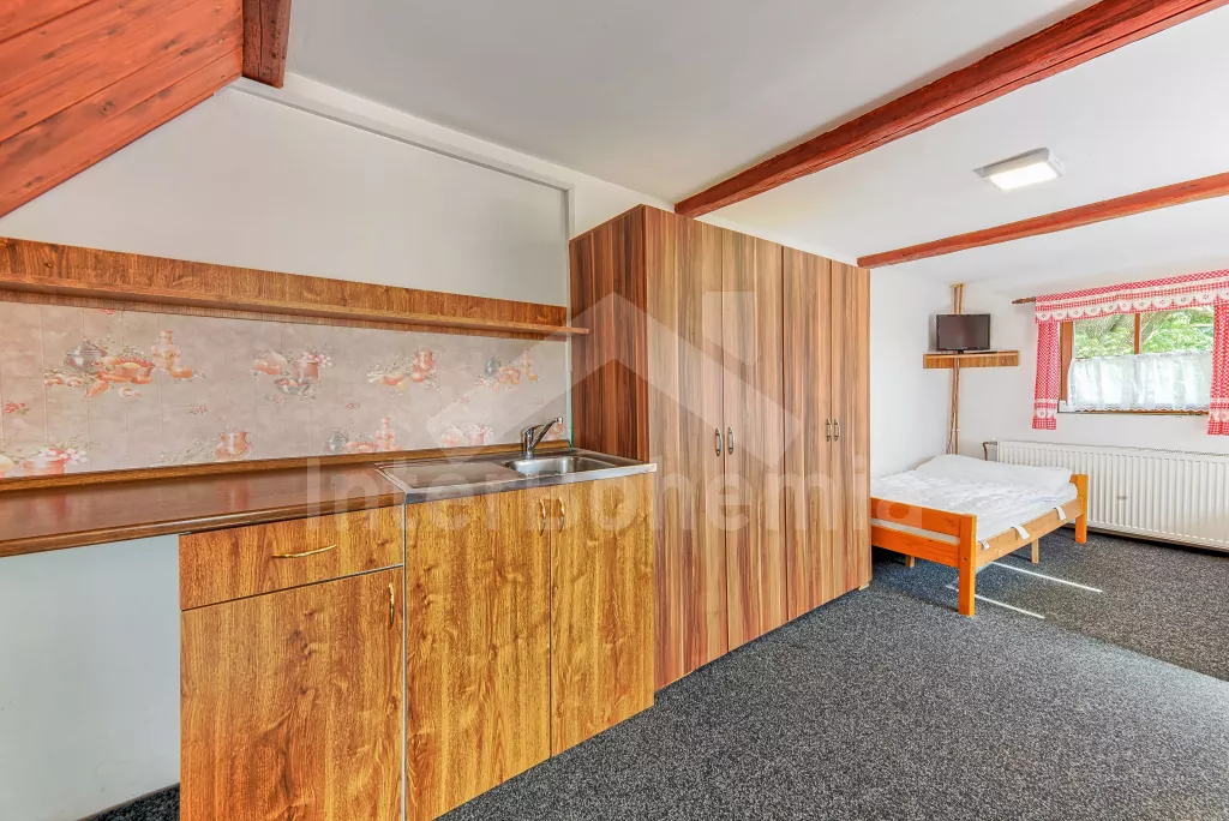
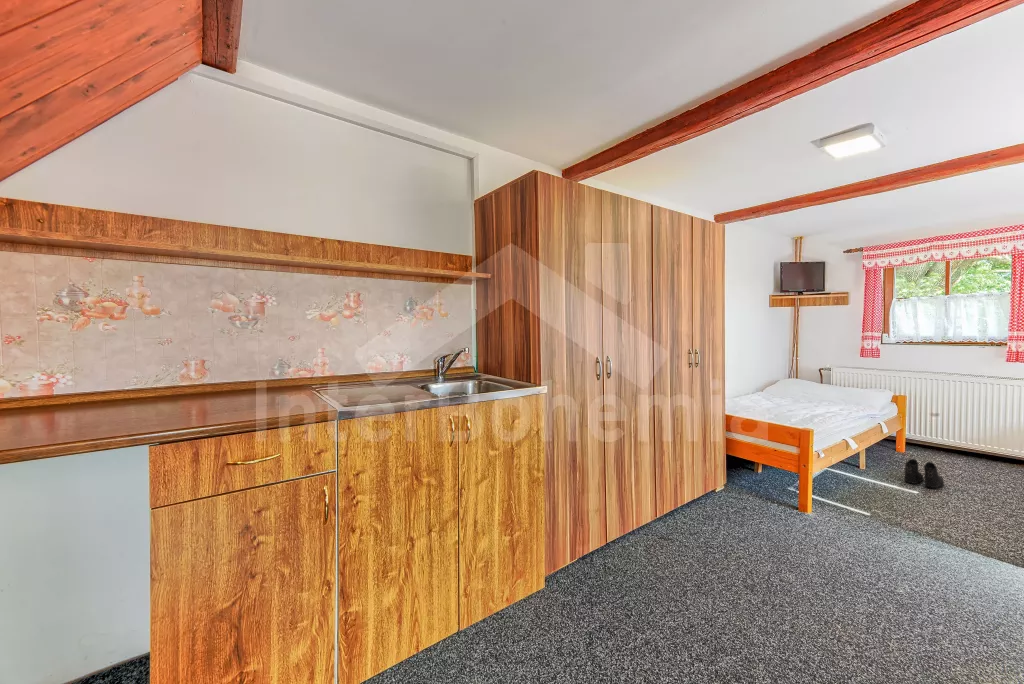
+ boots [904,458,945,489]
